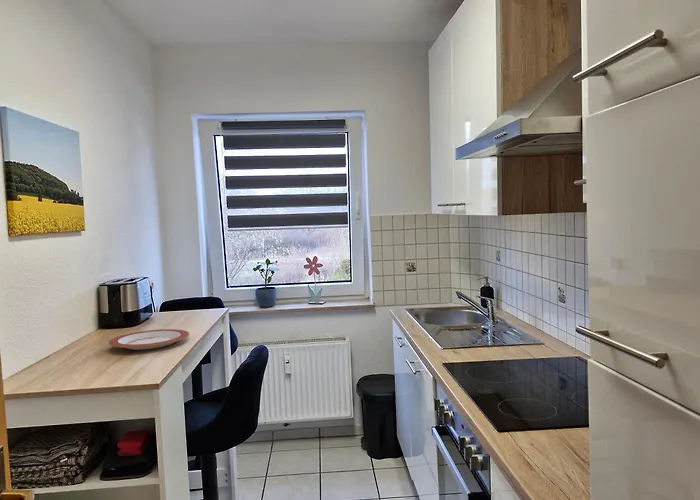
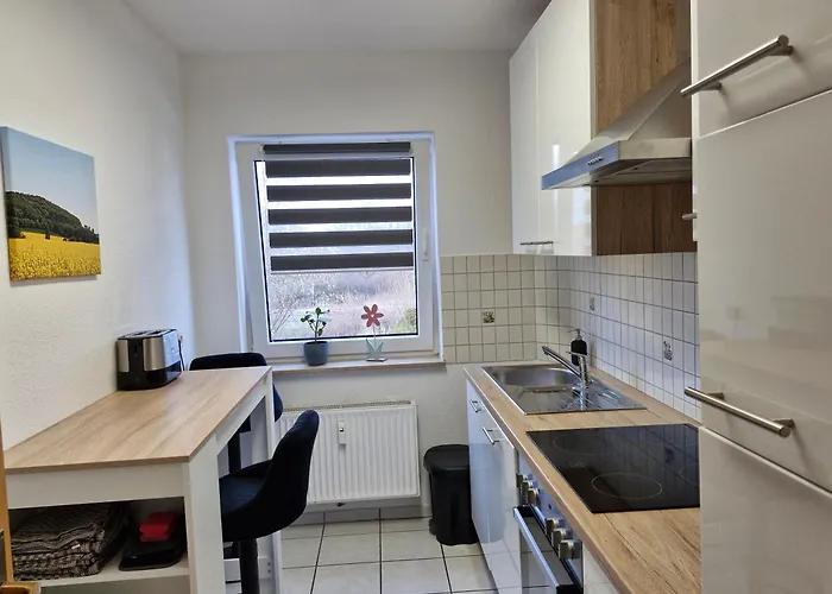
- plate [108,328,190,351]
